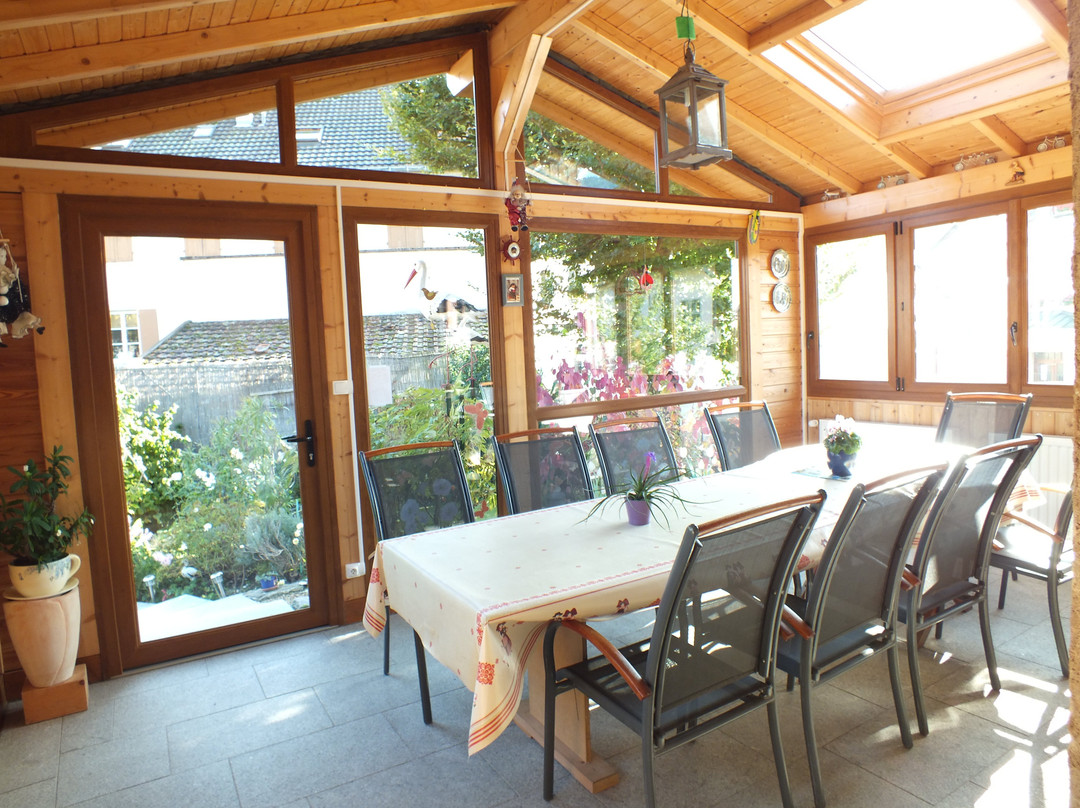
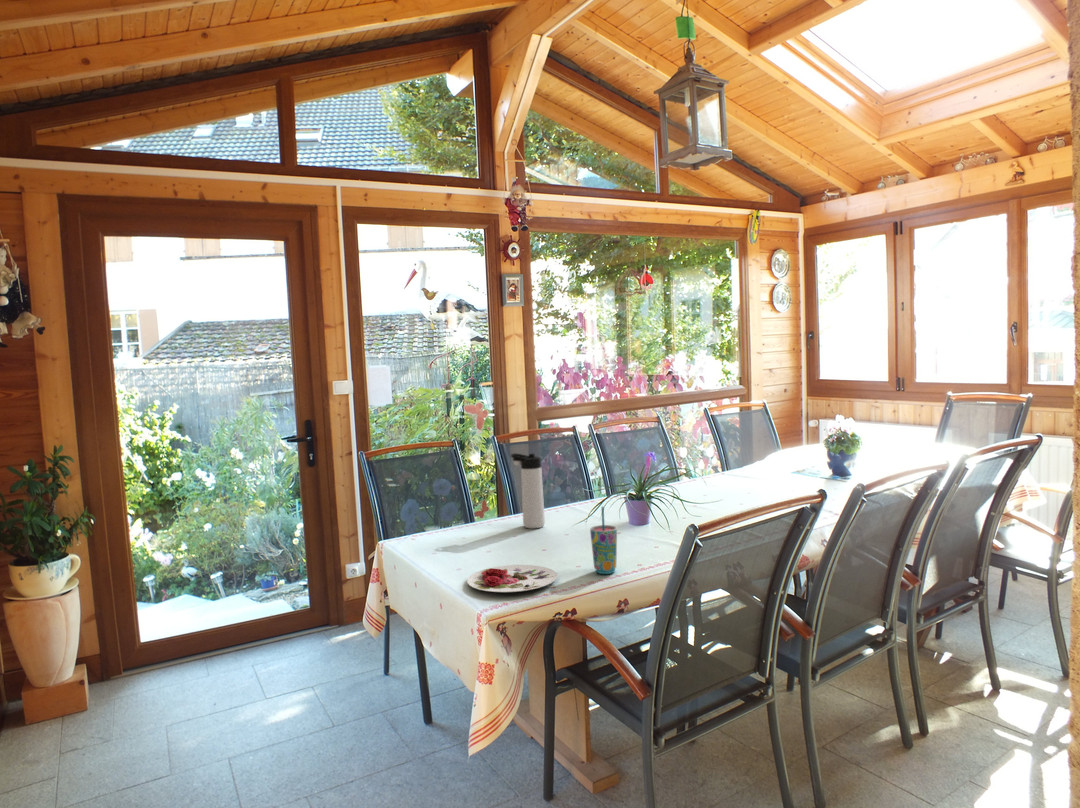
+ cup [589,506,618,575]
+ plate [466,564,558,593]
+ thermos bottle [510,453,546,529]
